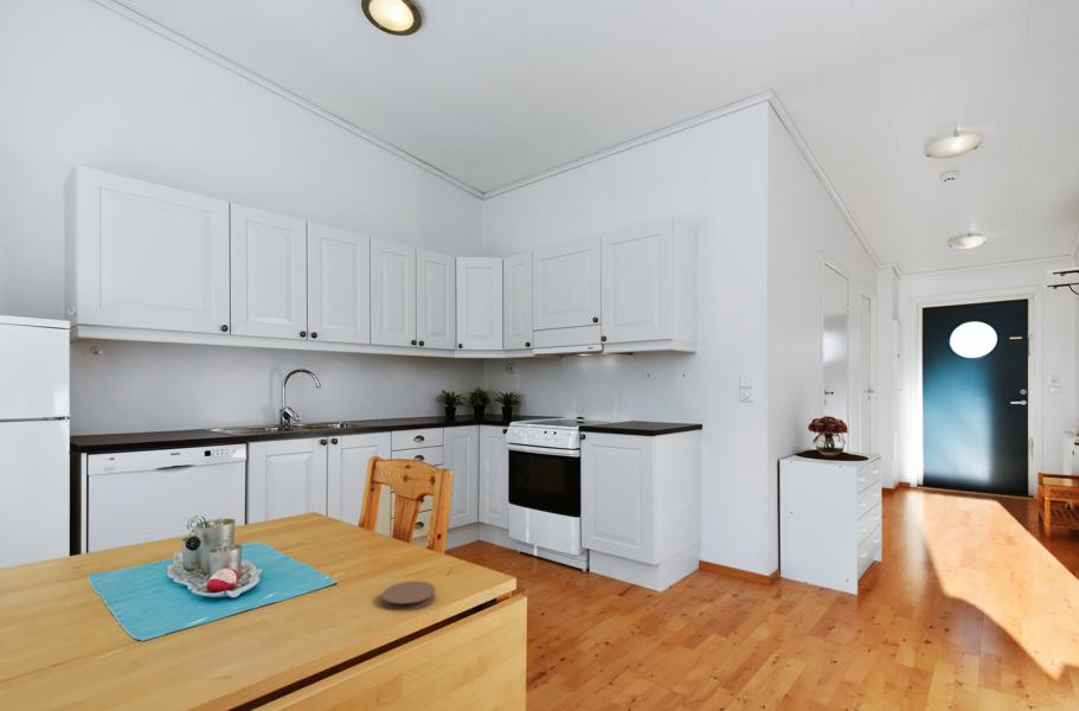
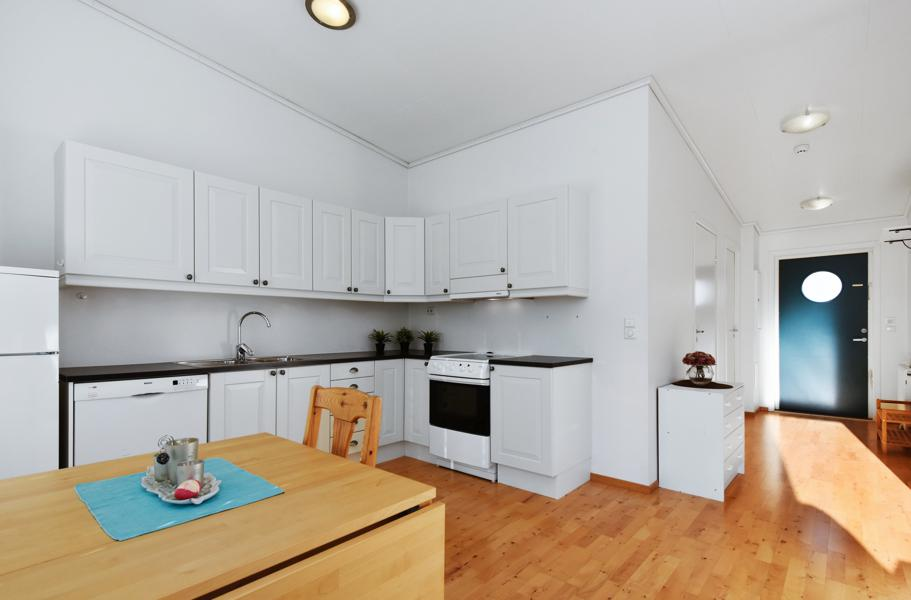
- coaster [381,579,437,611]
